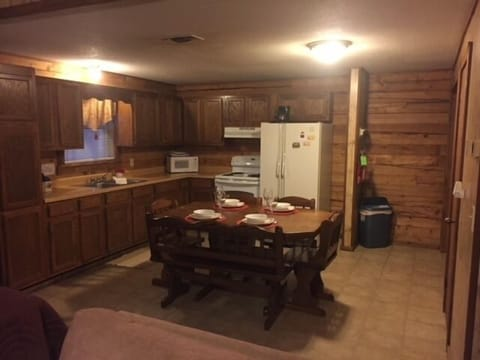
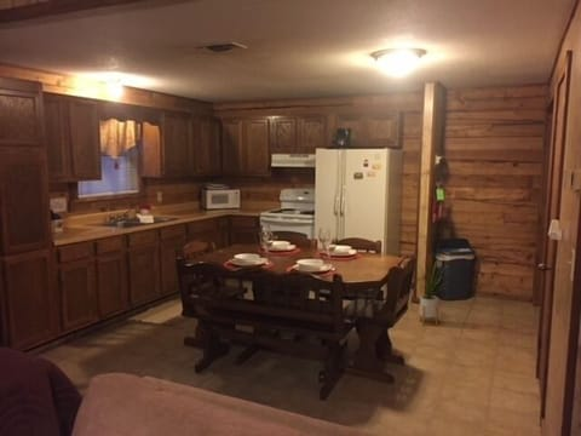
+ house plant [412,254,449,327]
